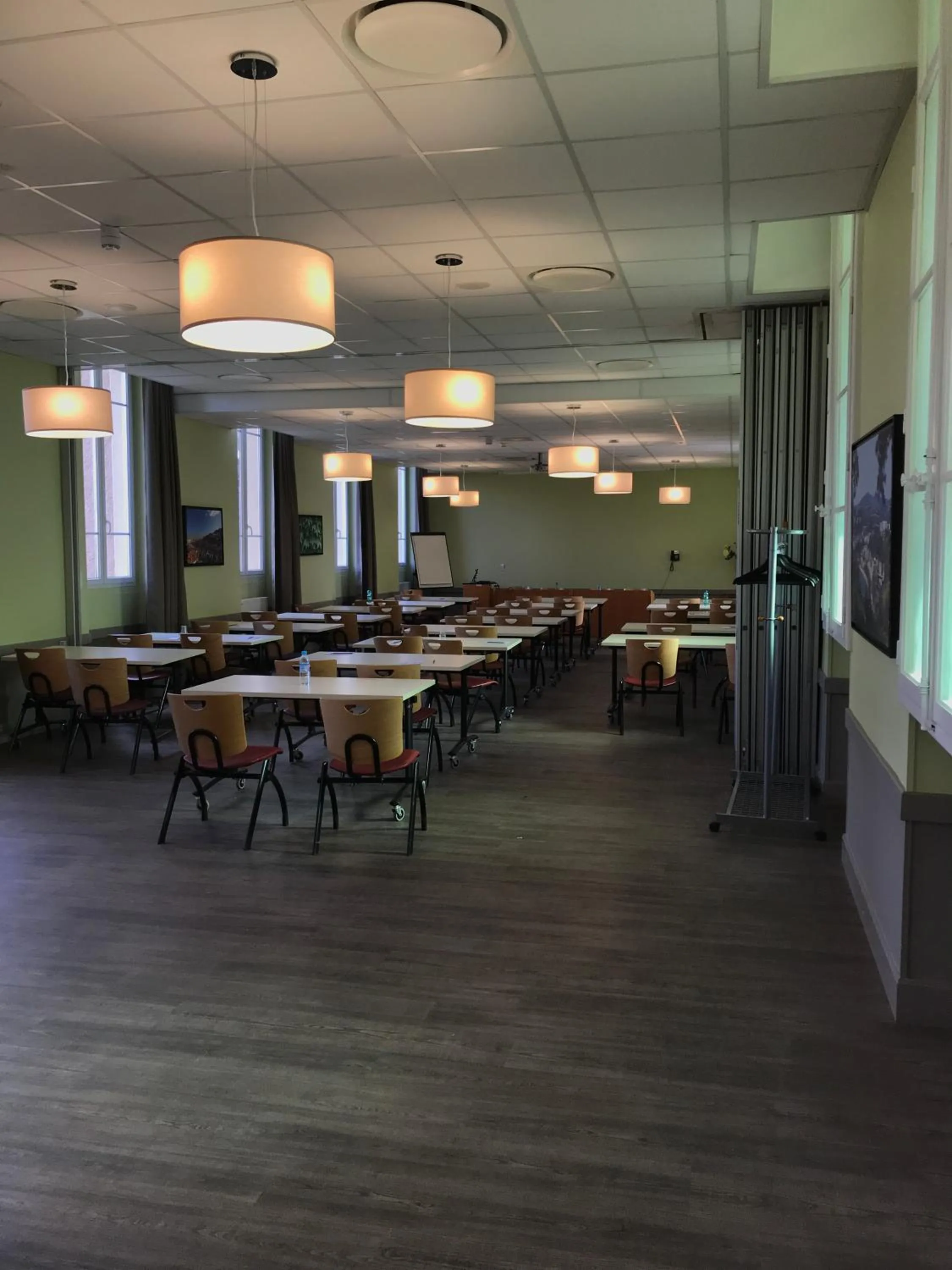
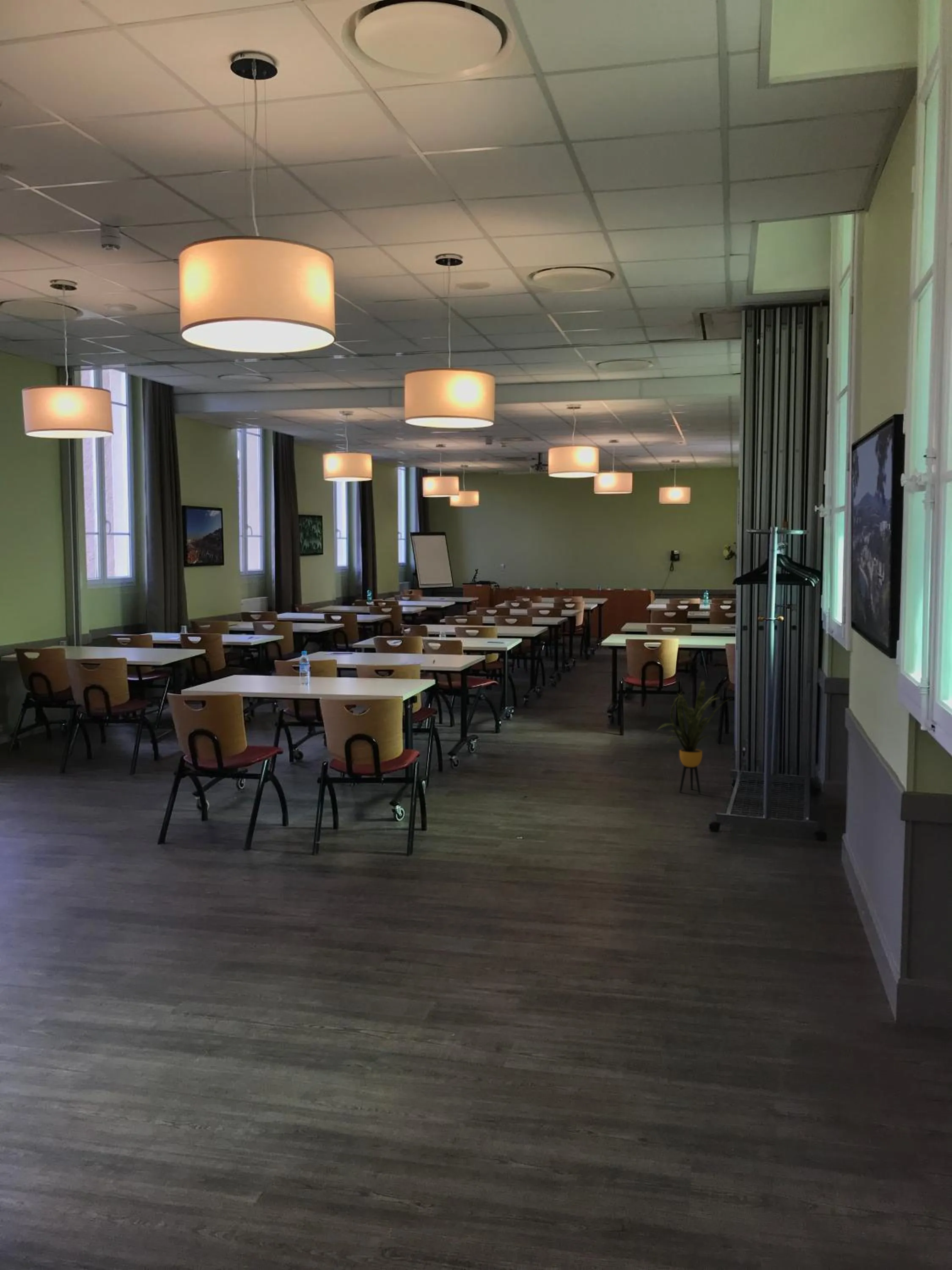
+ house plant [656,680,732,794]
